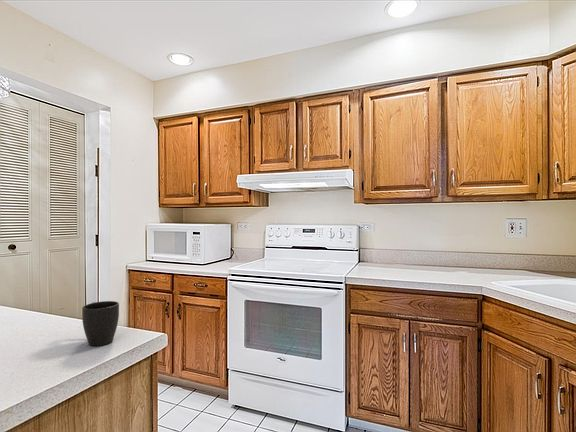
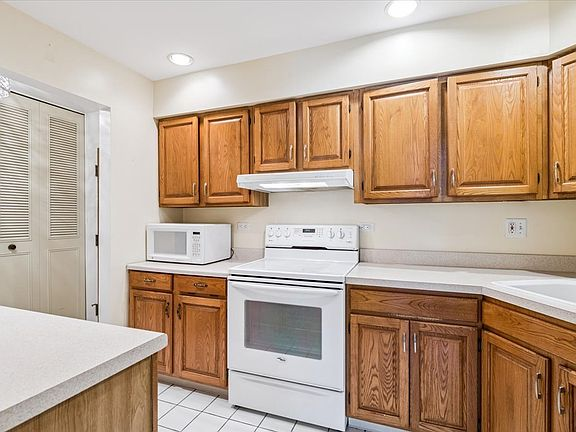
- mug [81,300,120,347]
